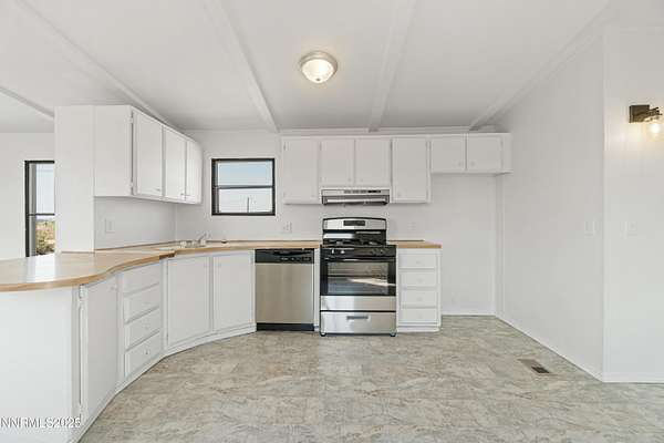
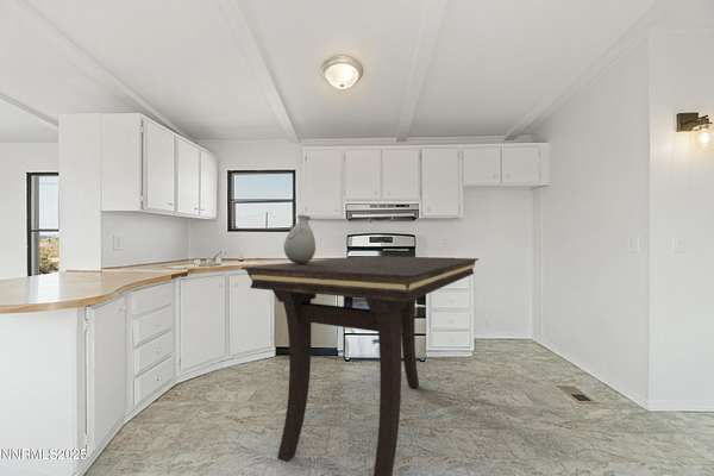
+ dining table [240,255,480,476]
+ vase [282,214,317,264]
